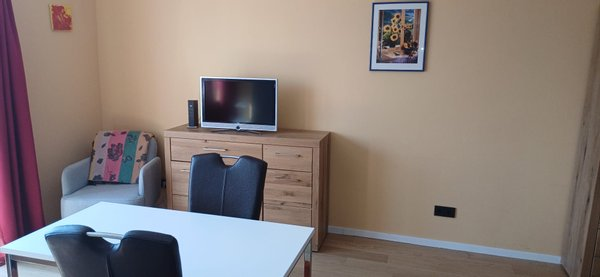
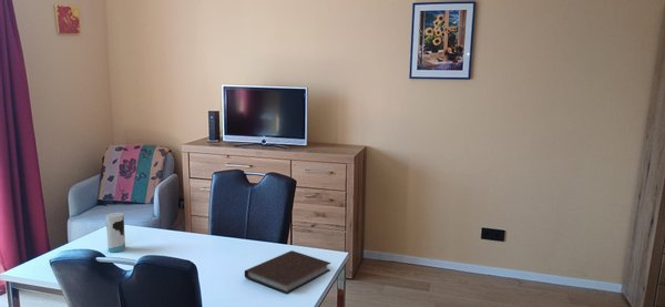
+ notebook [244,249,332,295]
+ cup [105,212,126,254]
